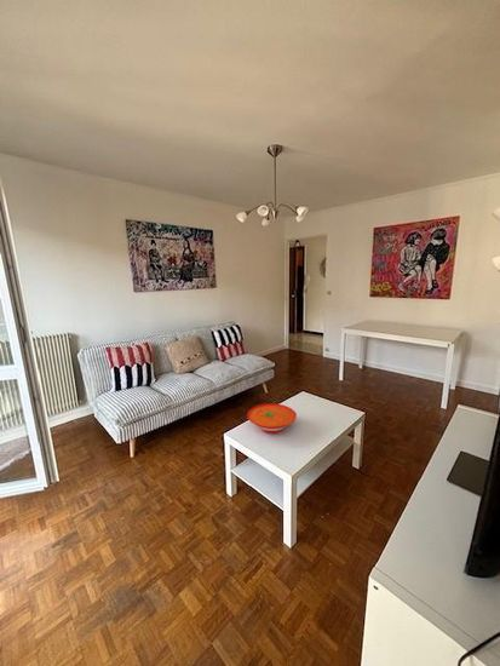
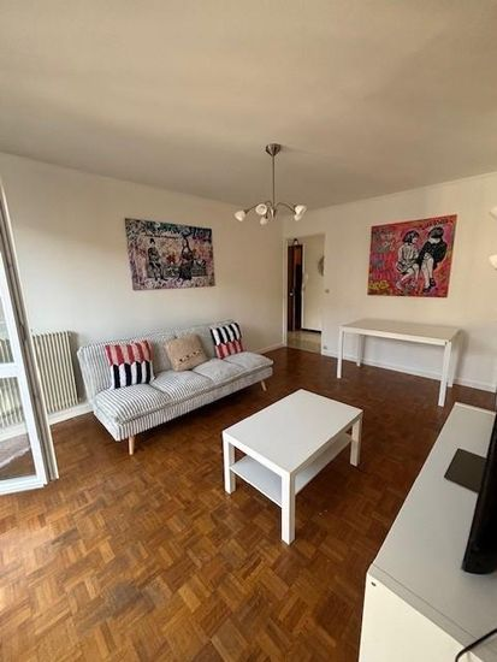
- bowl [246,402,298,435]
